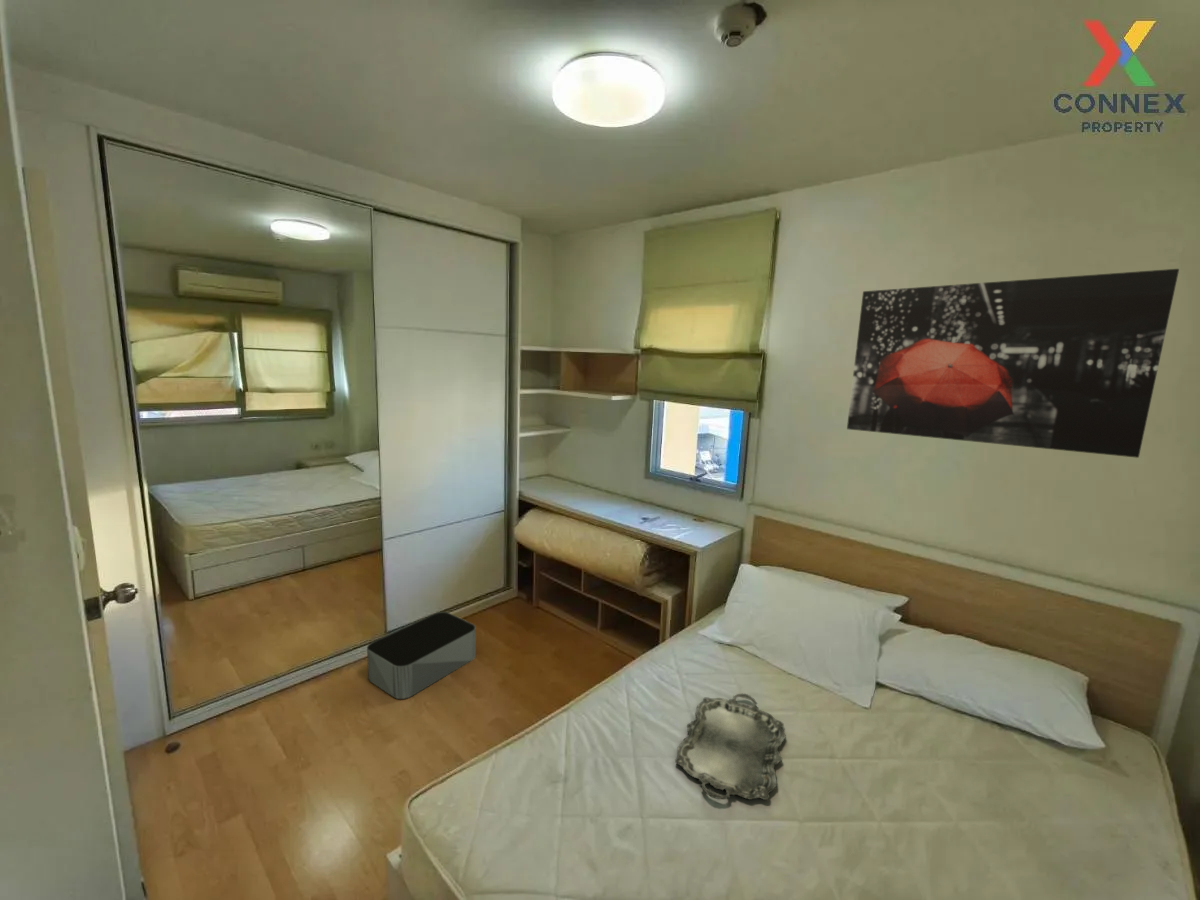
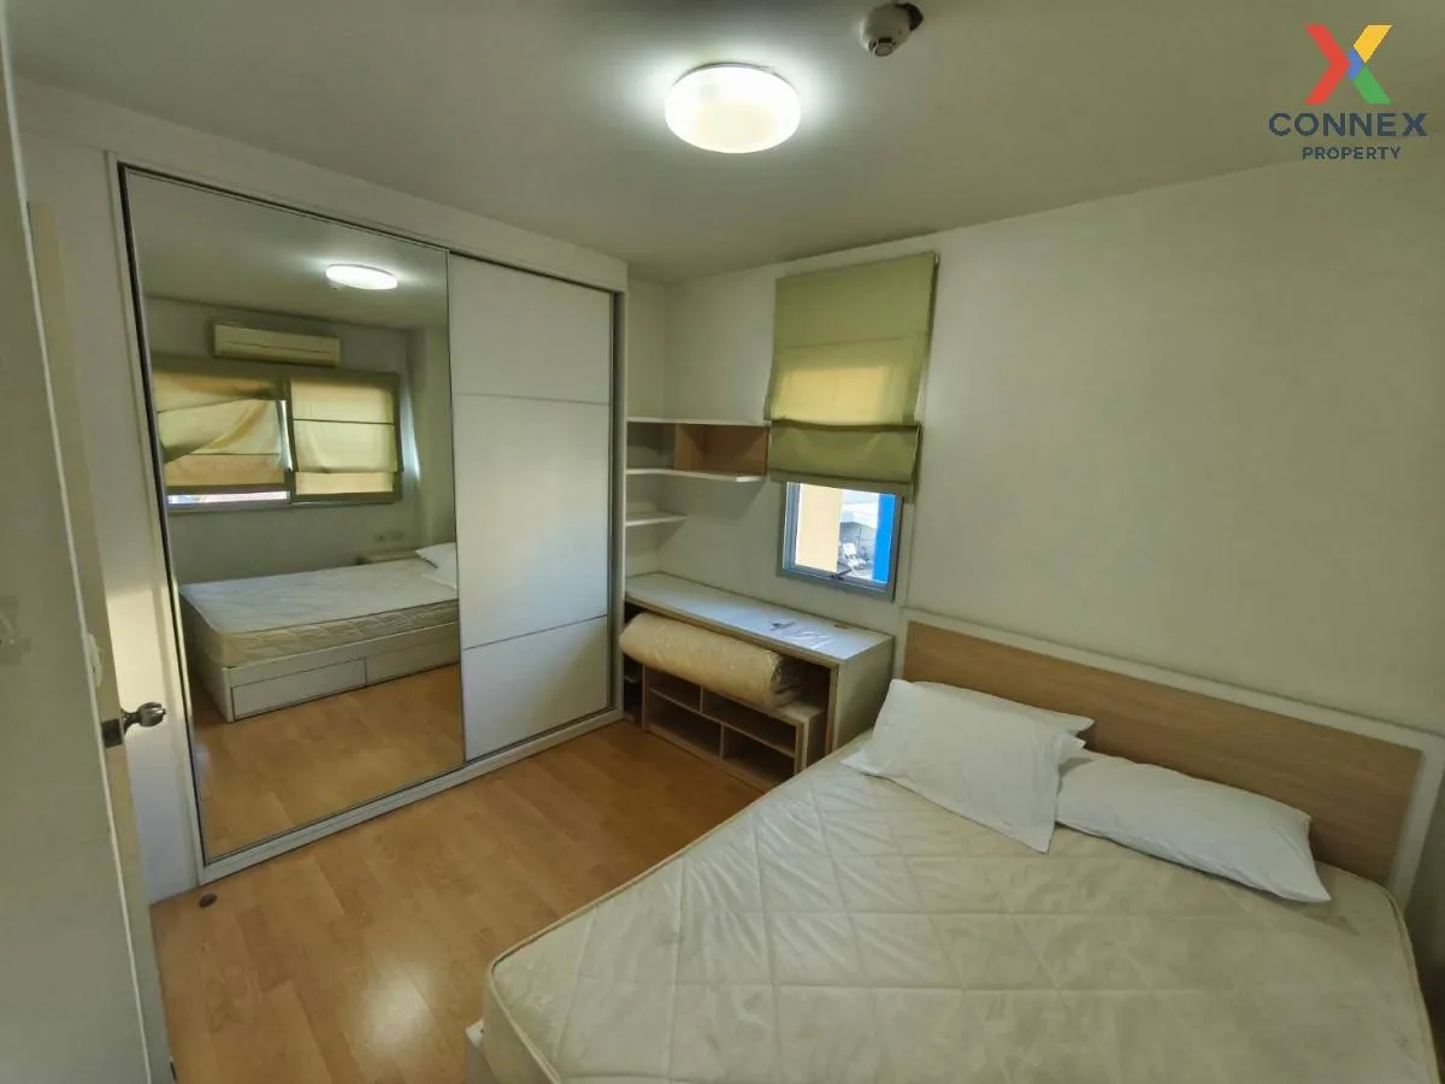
- serving tray [674,693,787,801]
- wall art [846,268,1180,459]
- storage bin [366,611,477,700]
